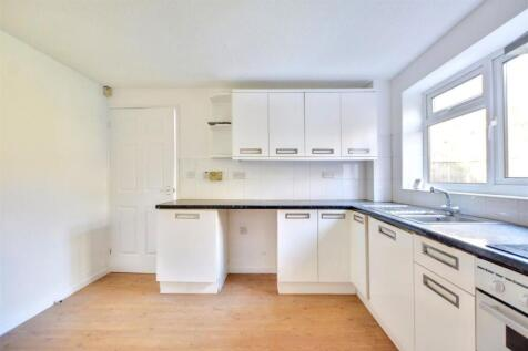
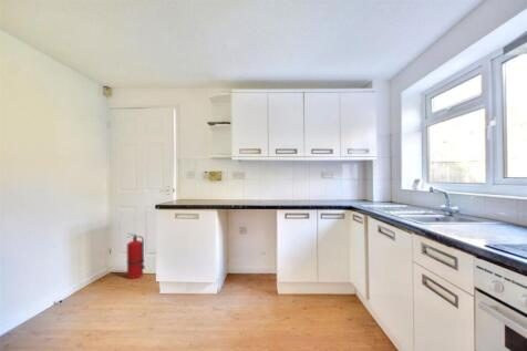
+ fire extinguisher [125,231,146,280]
